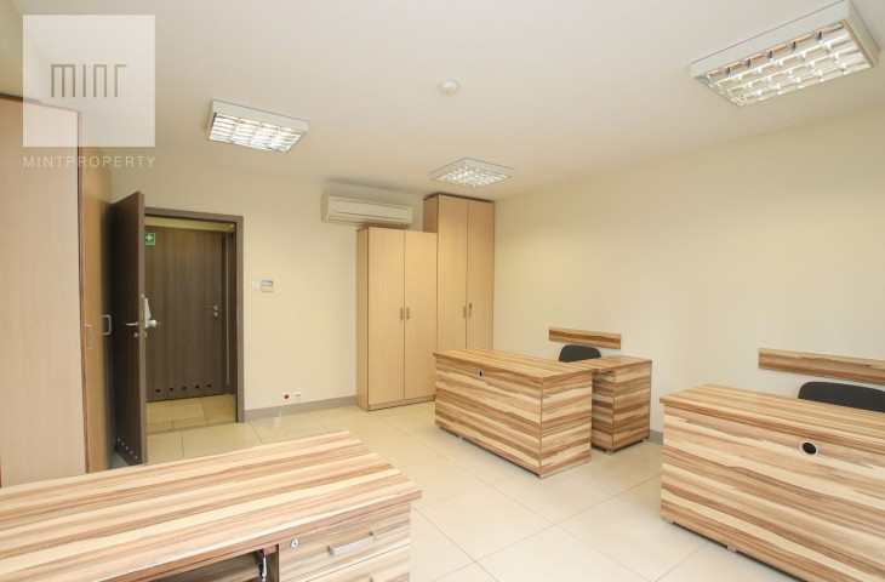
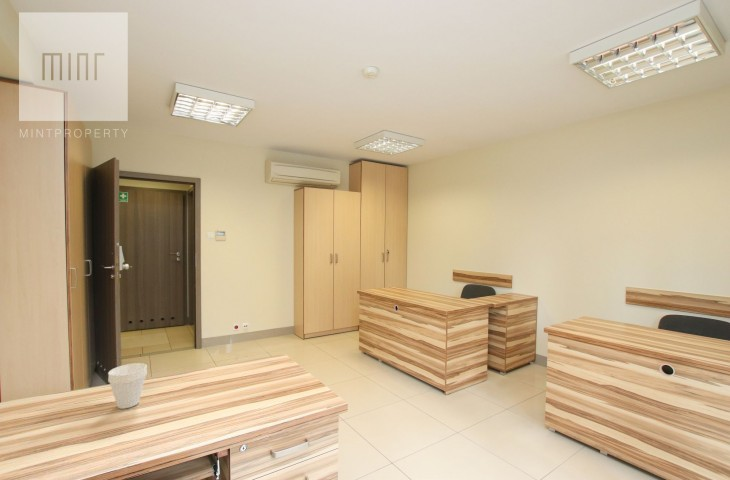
+ cup [107,362,148,410]
